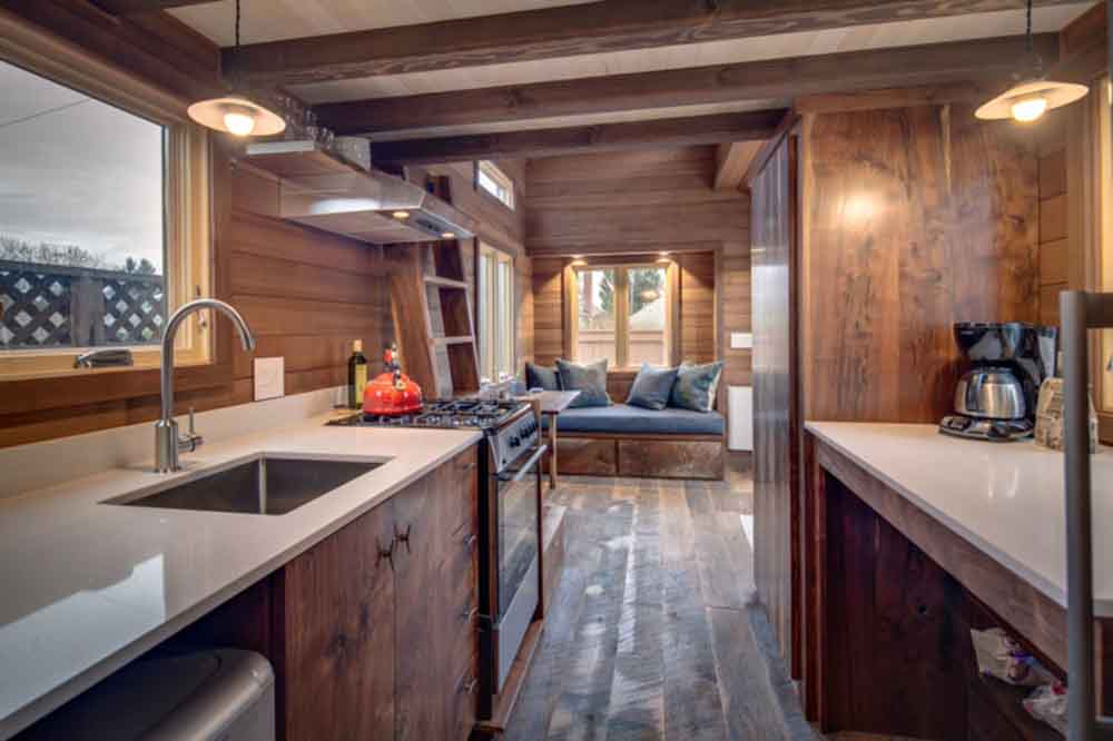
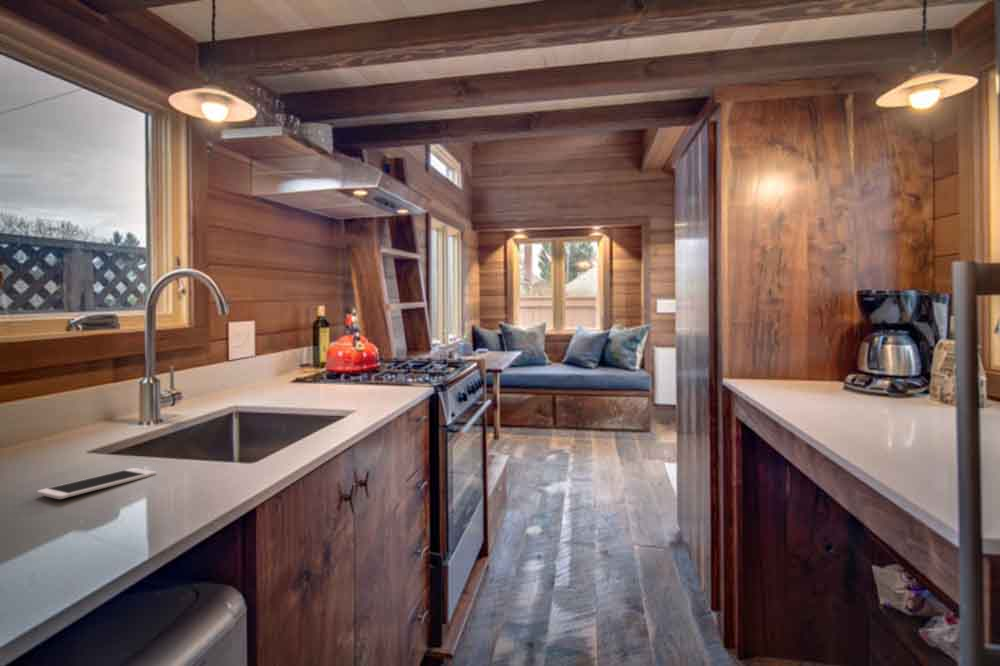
+ cell phone [36,467,158,500]
